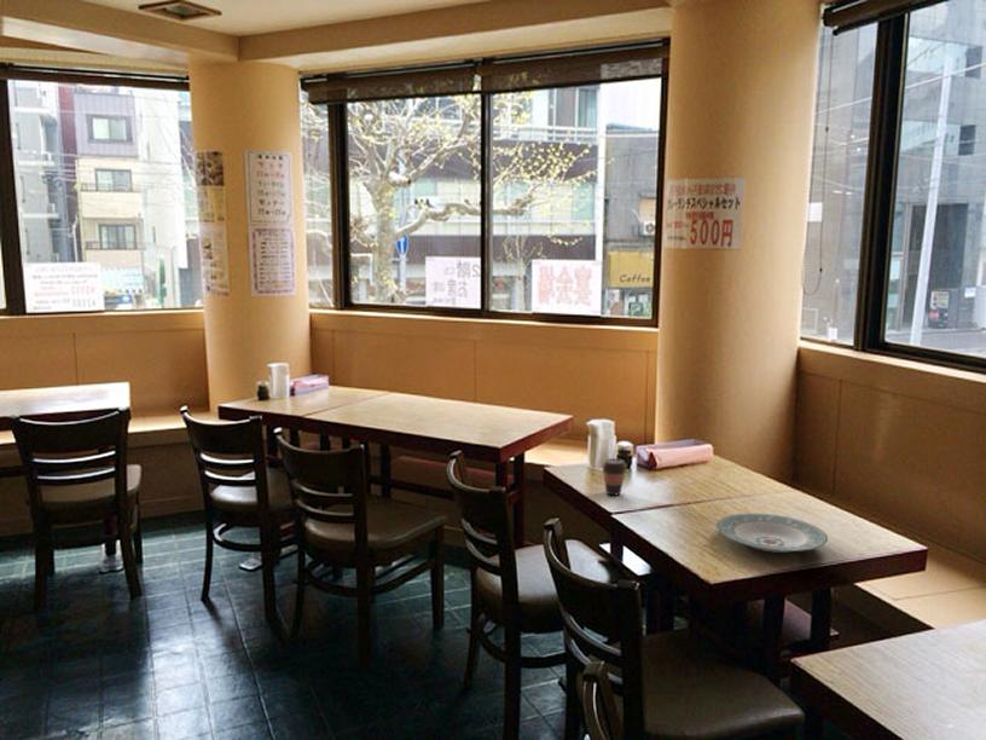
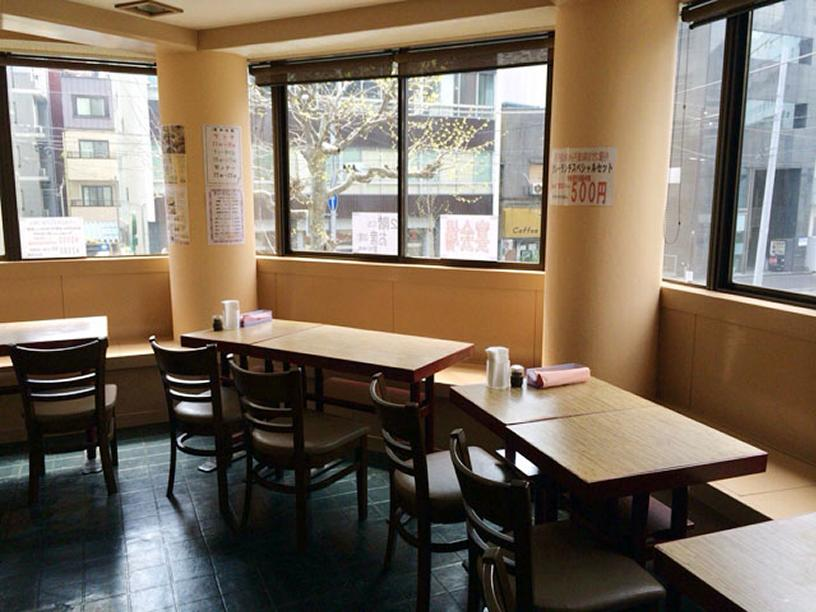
- coffee cup [601,457,628,496]
- plate [715,513,829,554]
